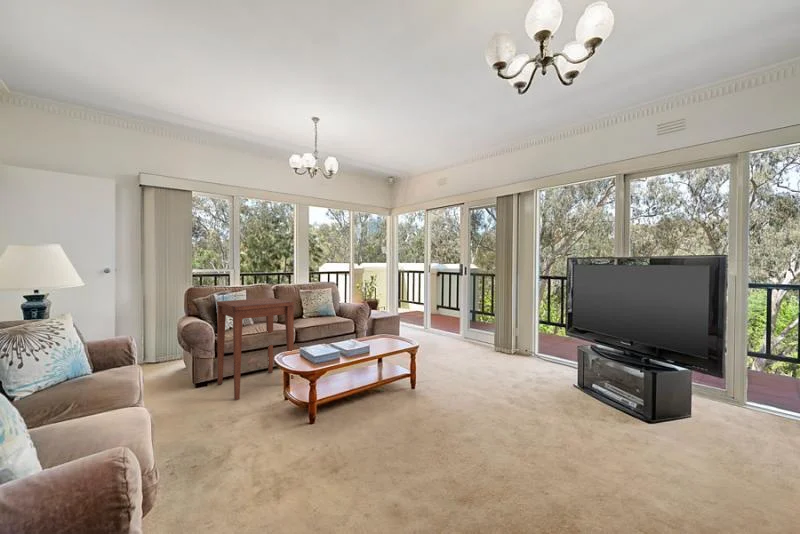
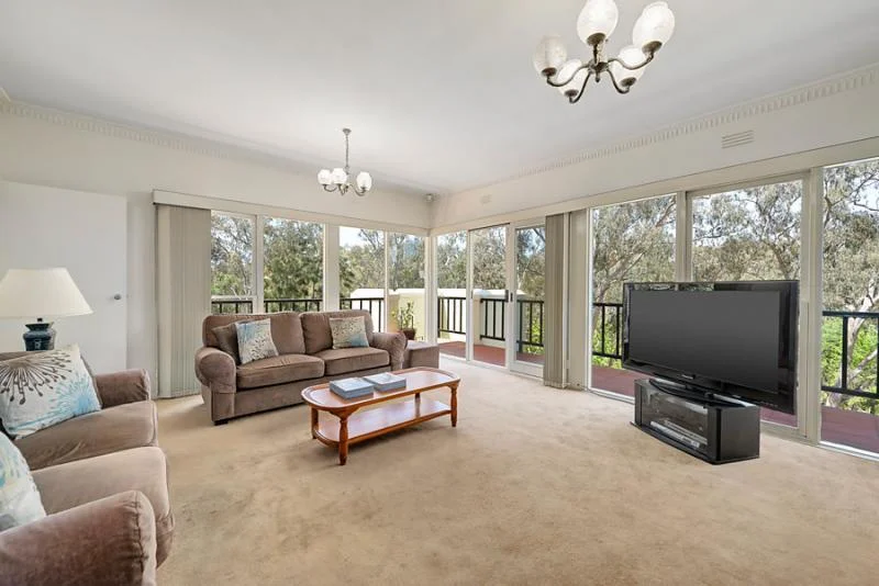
- side table [216,297,295,401]
